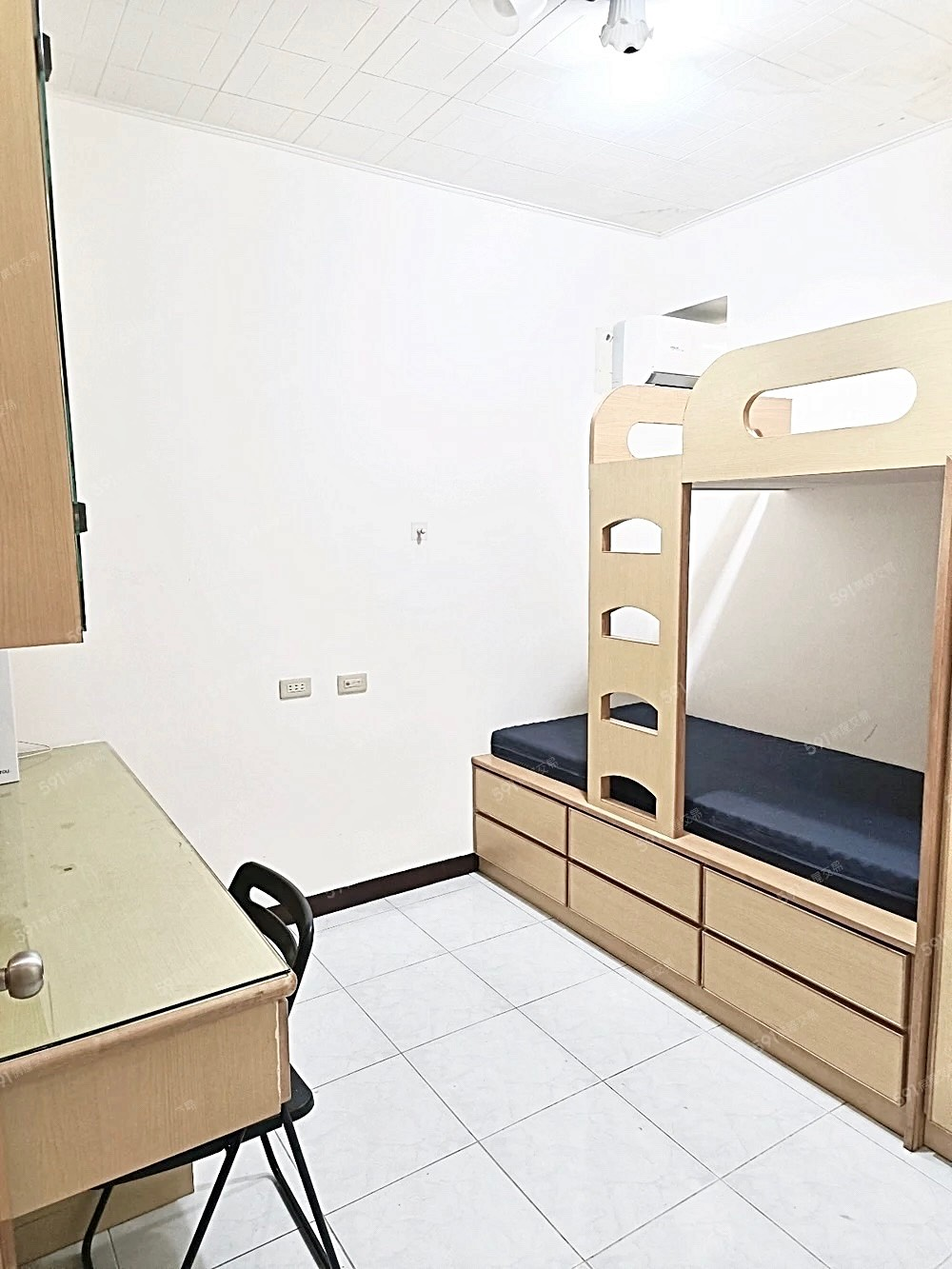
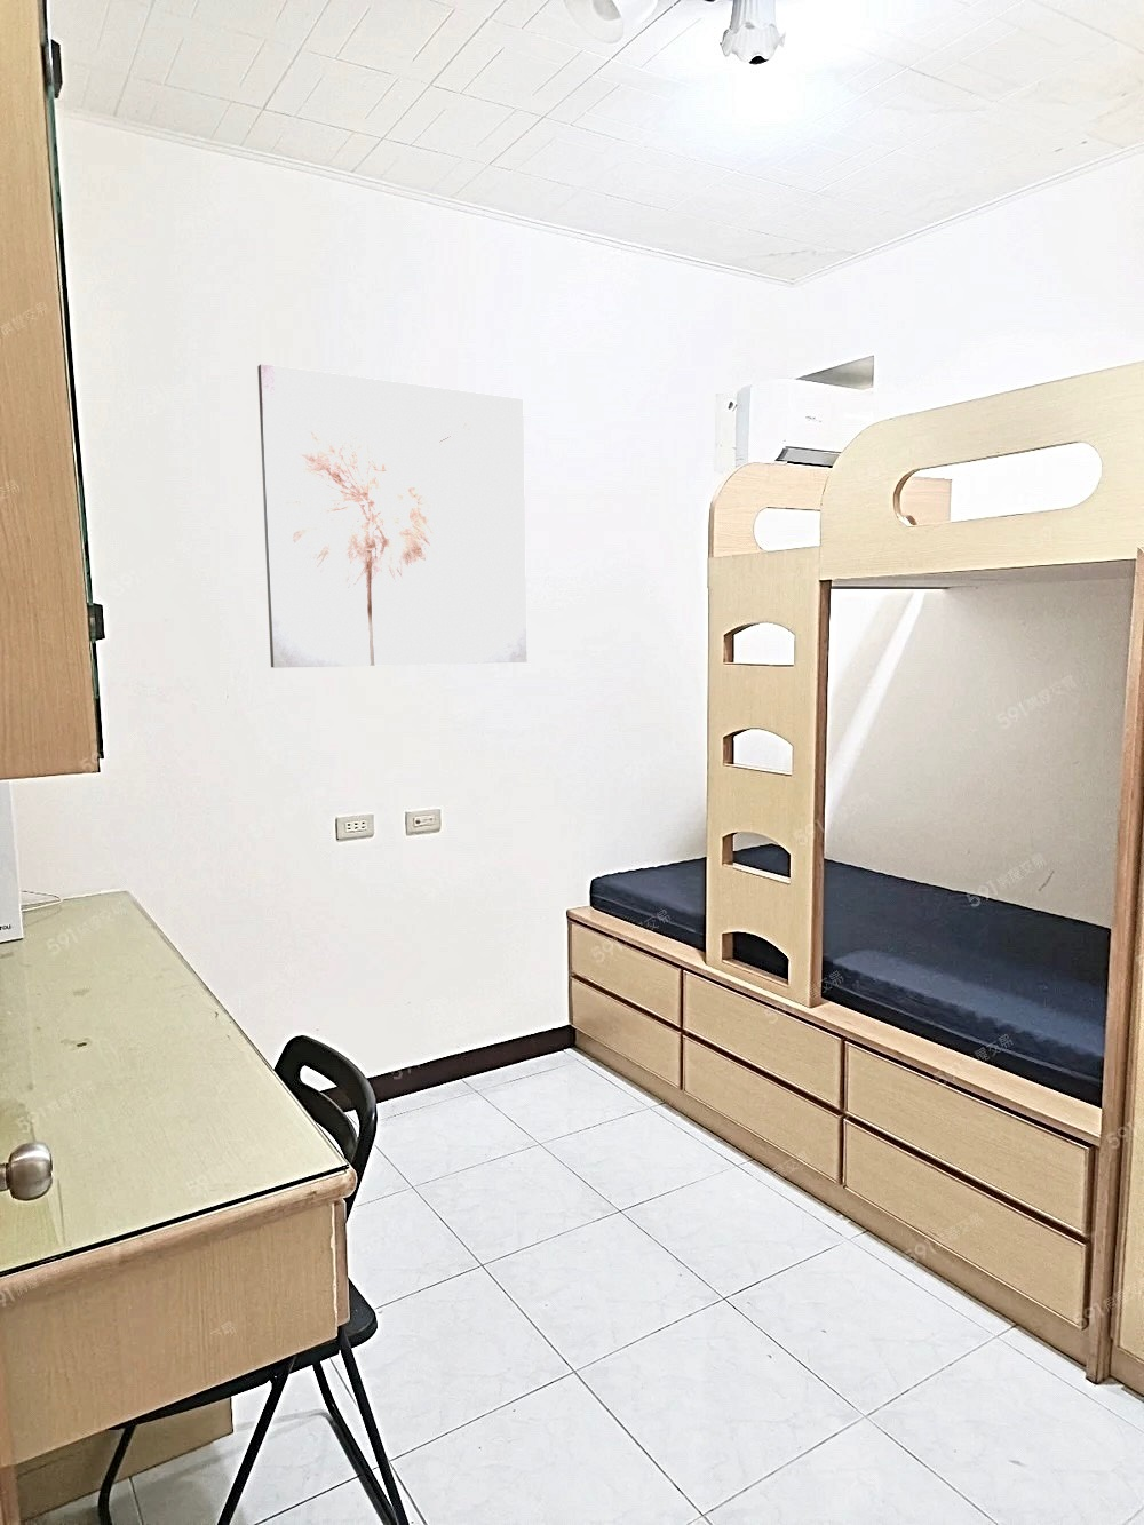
+ wall art [256,363,529,668]
